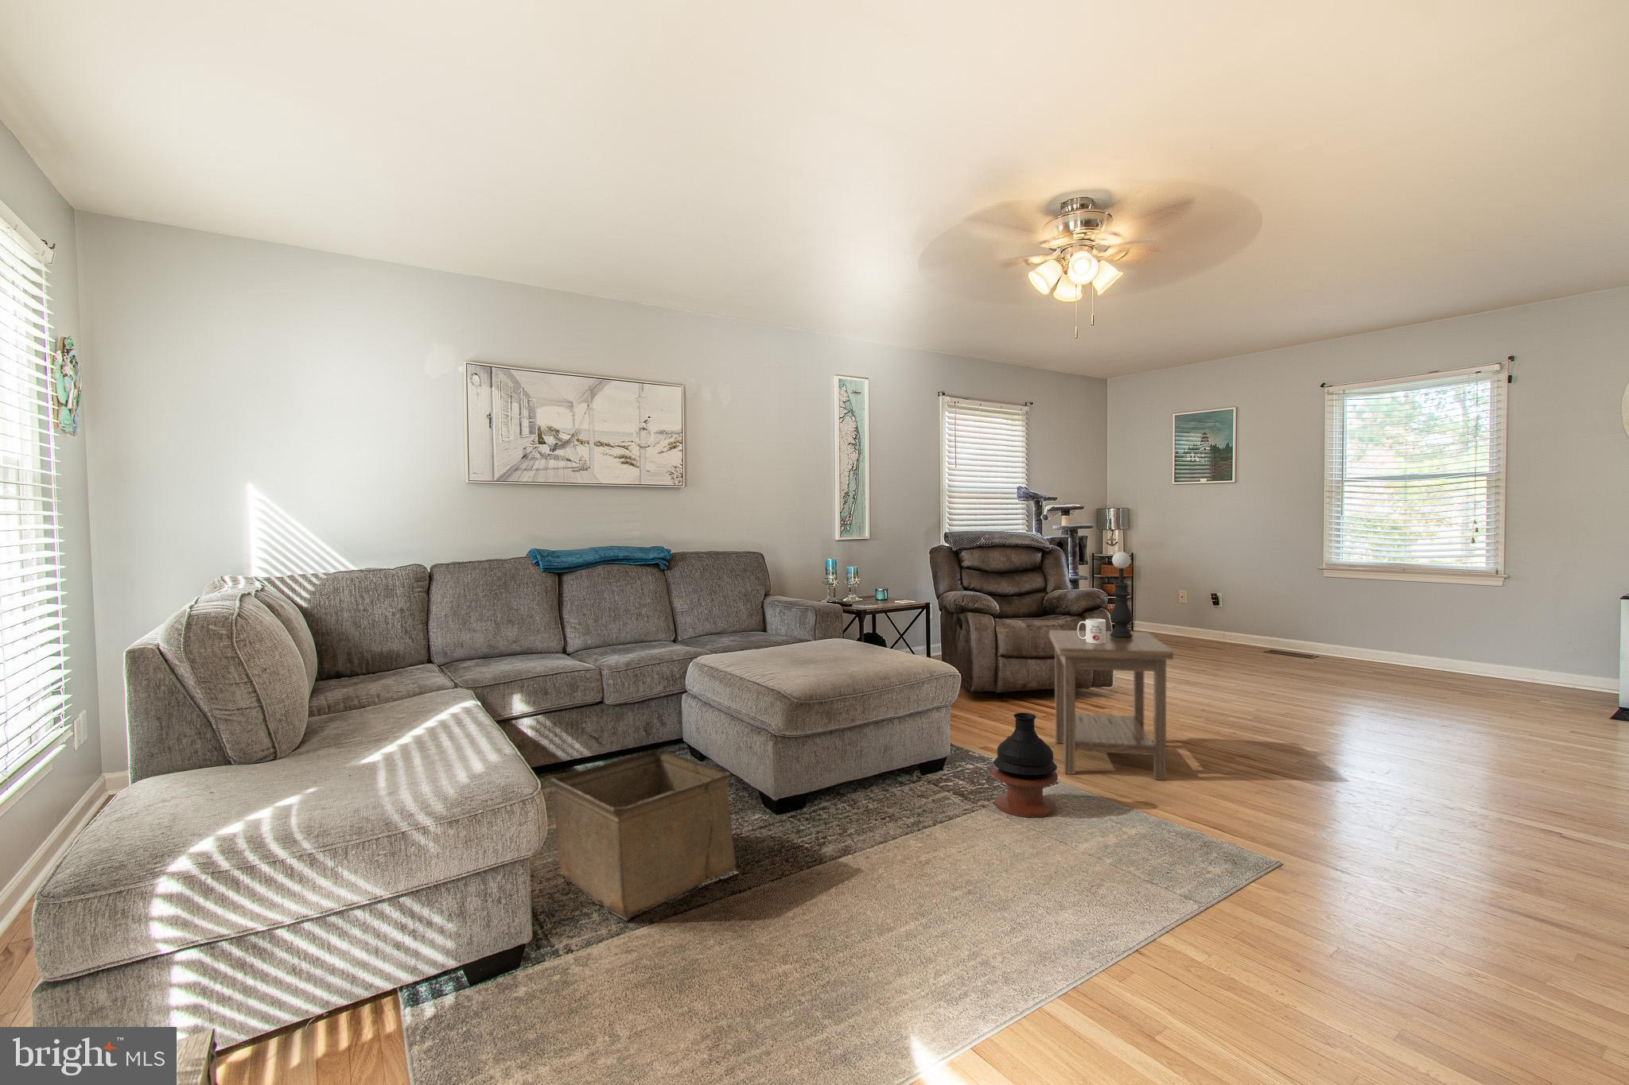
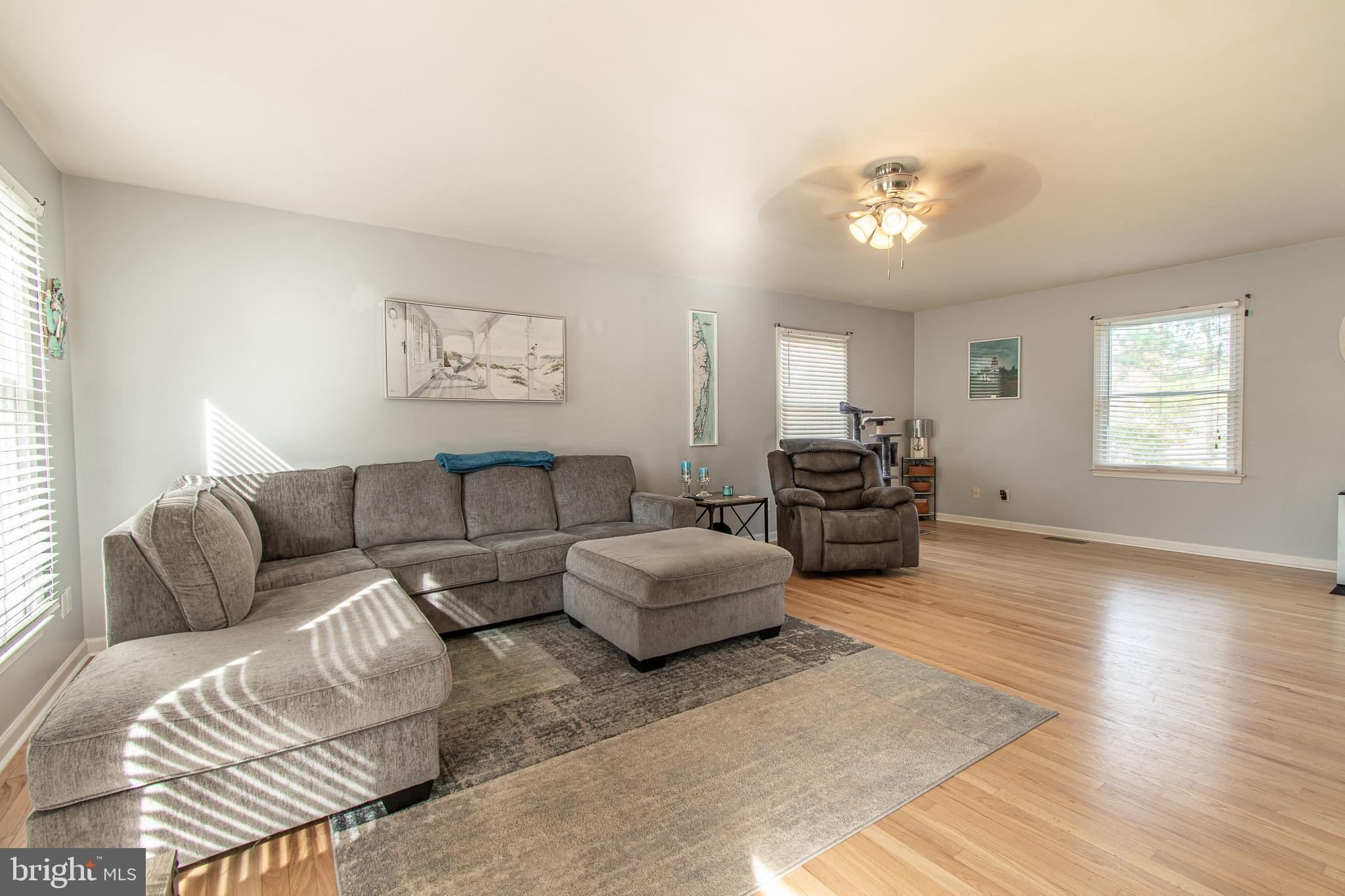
- storage bin [550,750,738,922]
- vase [992,712,1059,817]
- side table [1049,630,1175,781]
- mug [1077,618,1107,644]
- table lamp [1109,551,1134,638]
